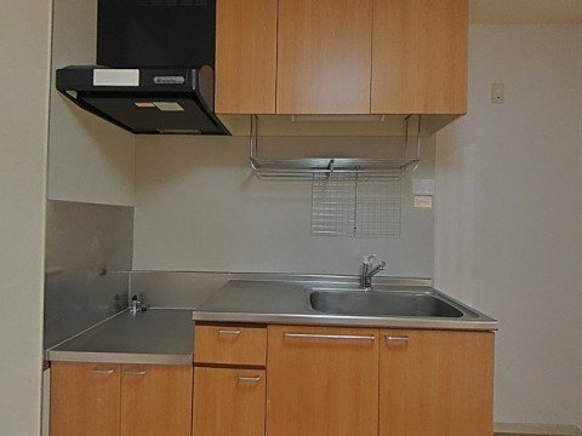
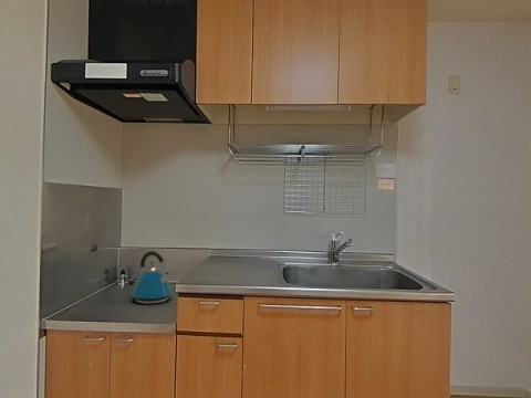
+ kettle [131,250,173,305]
